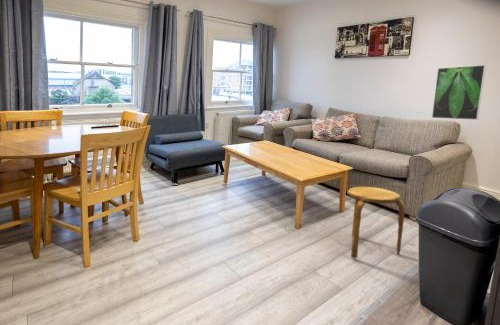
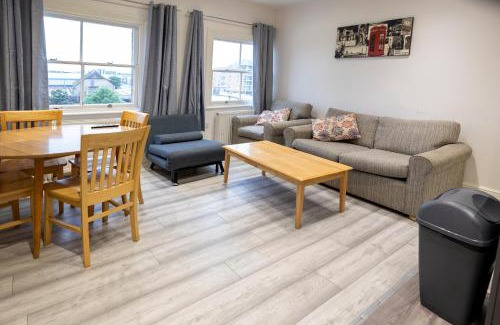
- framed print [431,64,487,121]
- stool [346,186,406,259]
